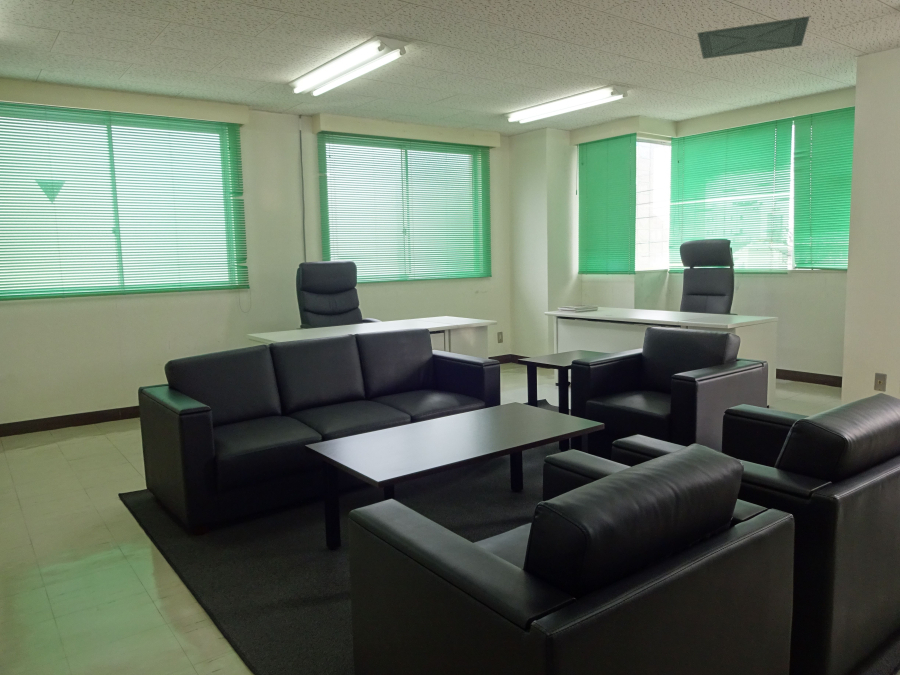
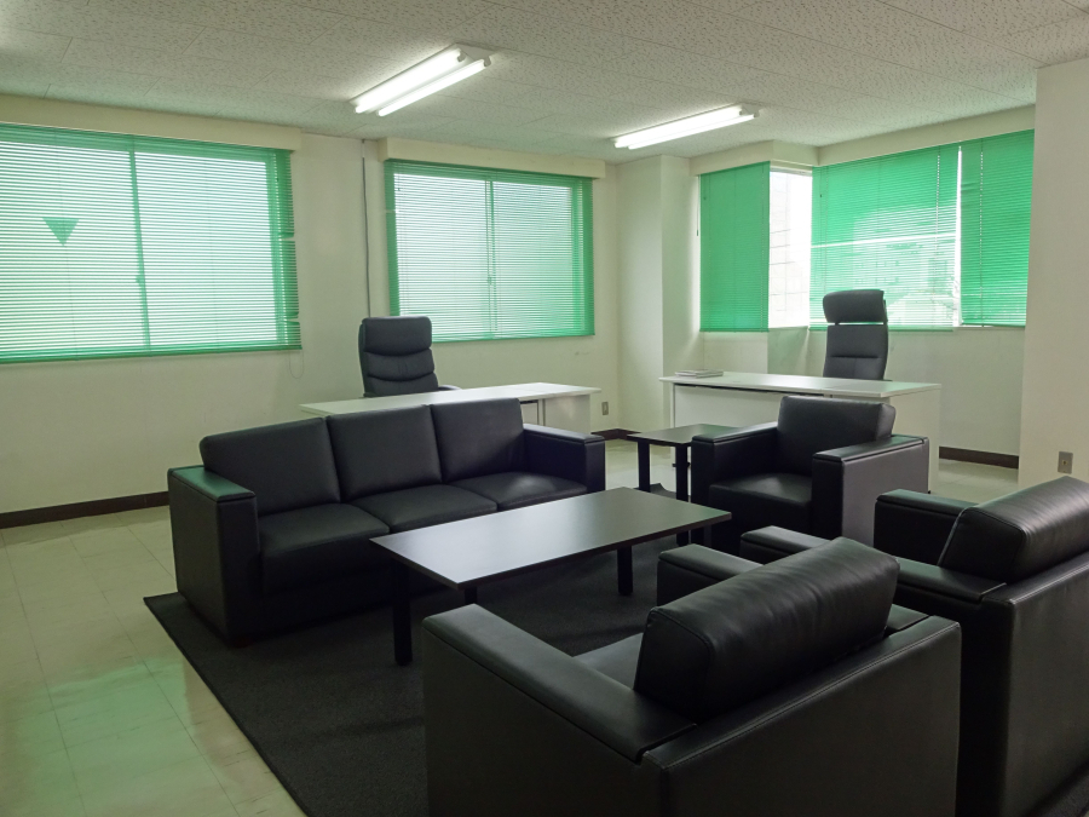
- ceiling vent [696,15,811,60]
